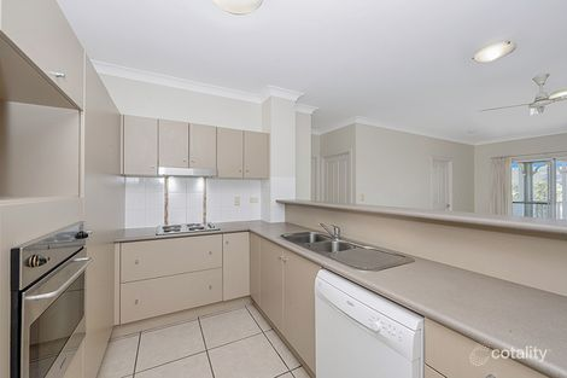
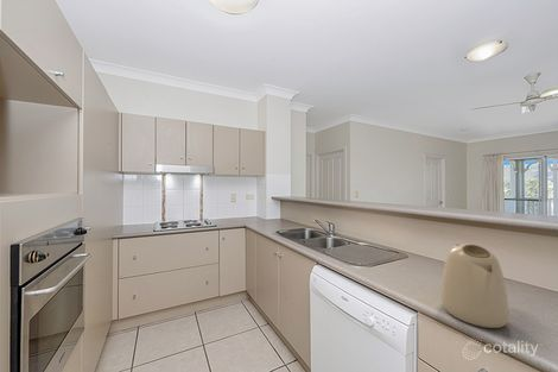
+ kettle [439,242,511,329]
